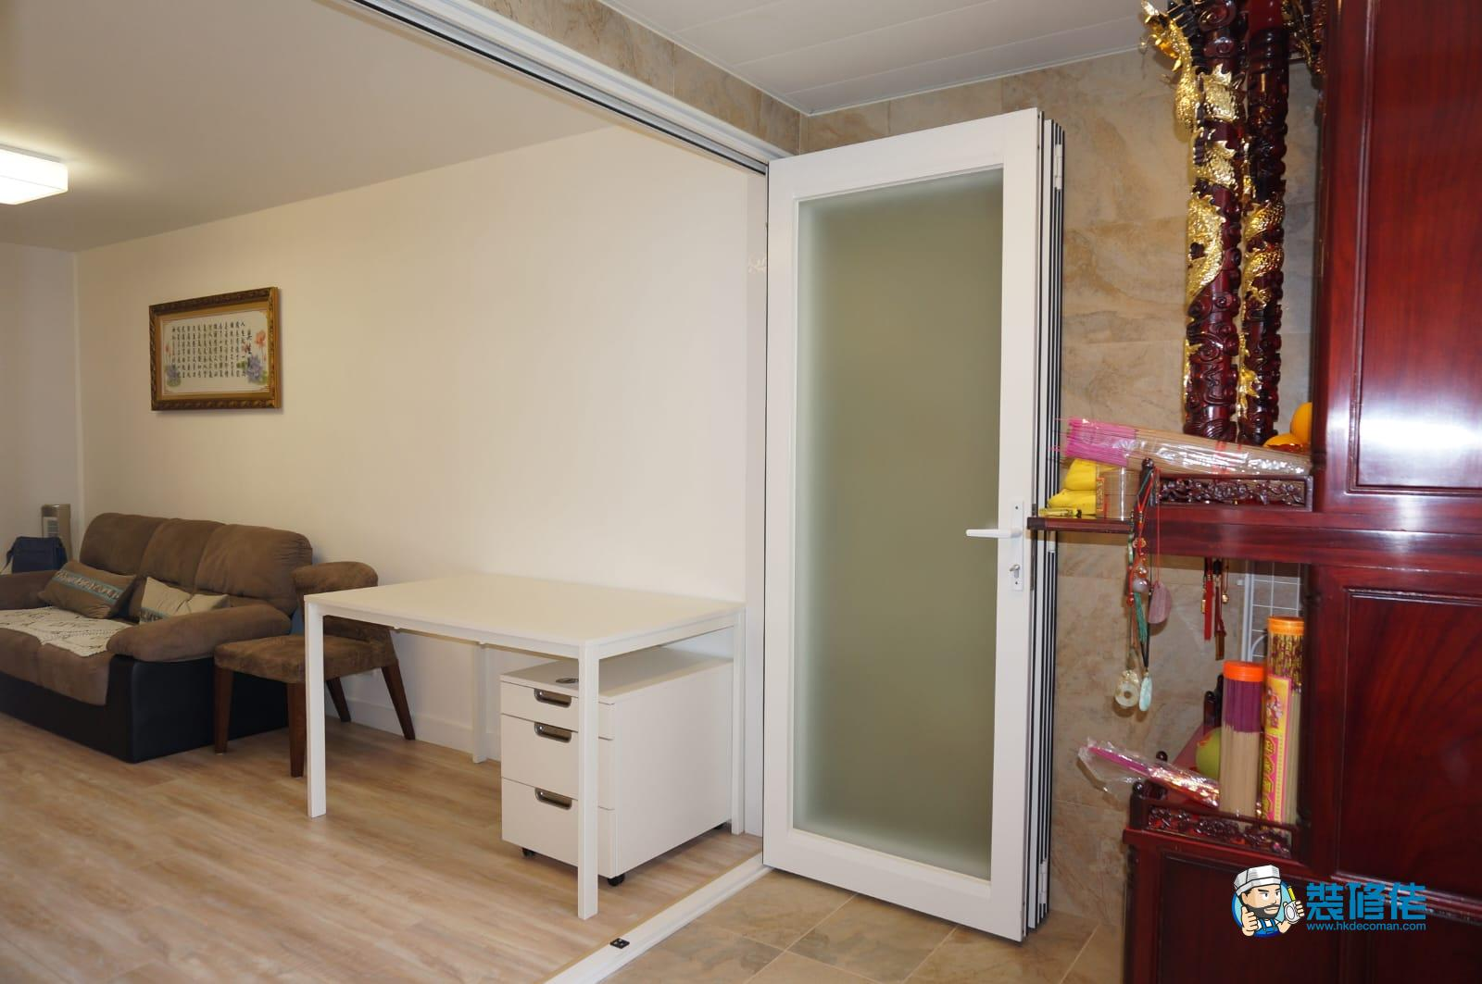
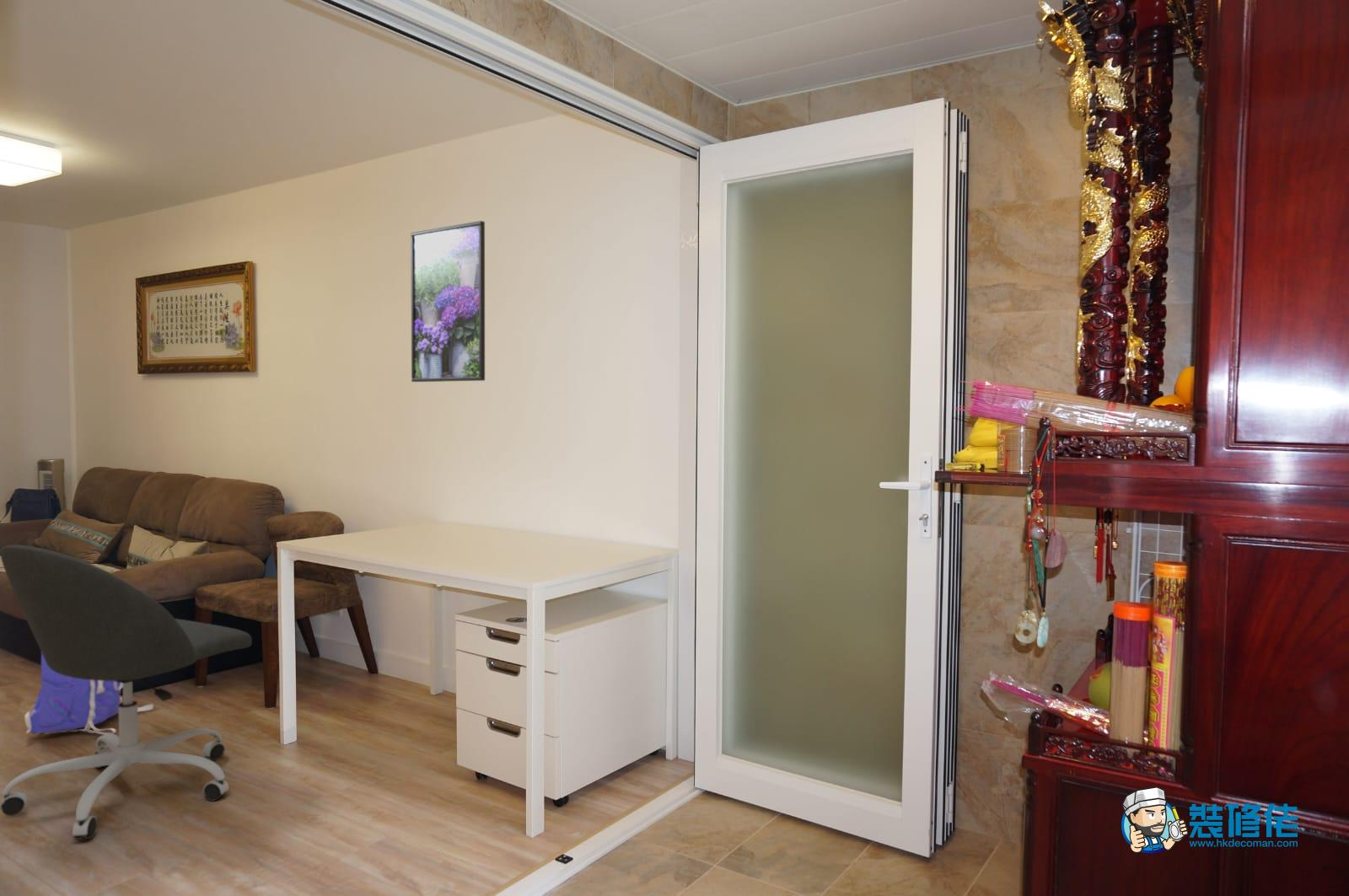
+ office chair [0,544,253,840]
+ backpack [24,652,154,735]
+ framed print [410,220,486,383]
